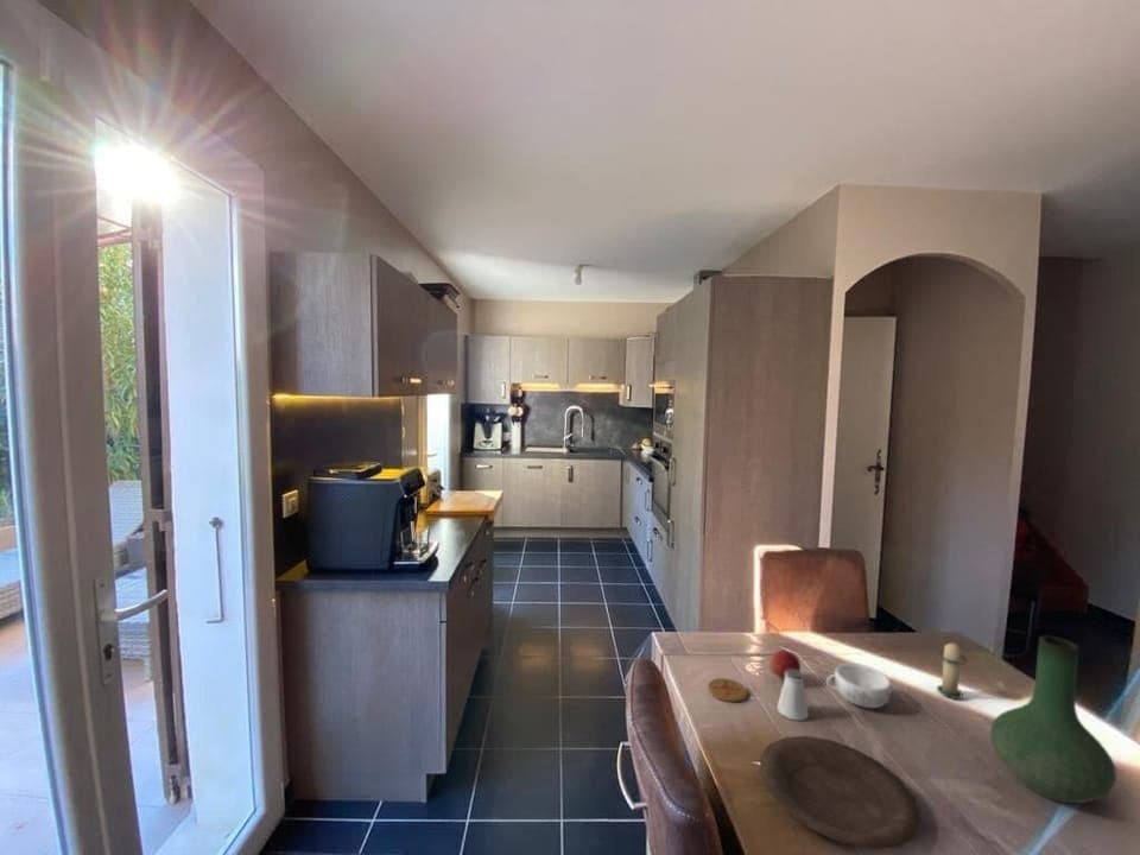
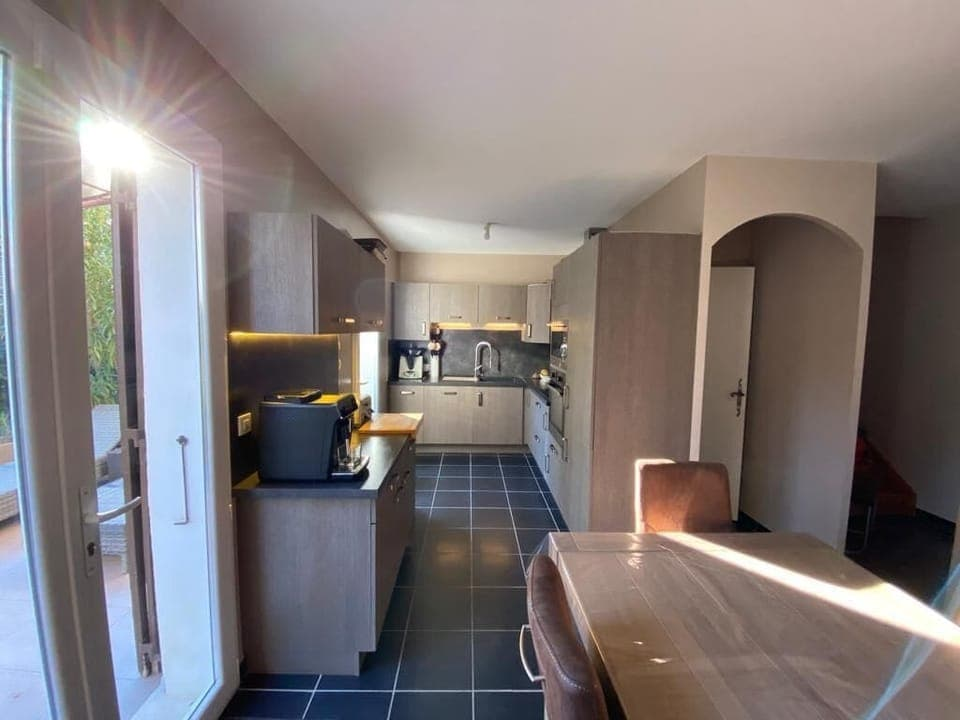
- candle [936,639,968,699]
- apple [768,648,802,682]
- saltshaker [777,670,810,722]
- decorative bowl [825,663,893,709]
- plate [759,735,923,850]
- vase [989,635,1117,804]
- coaster [707,677,748,703]
